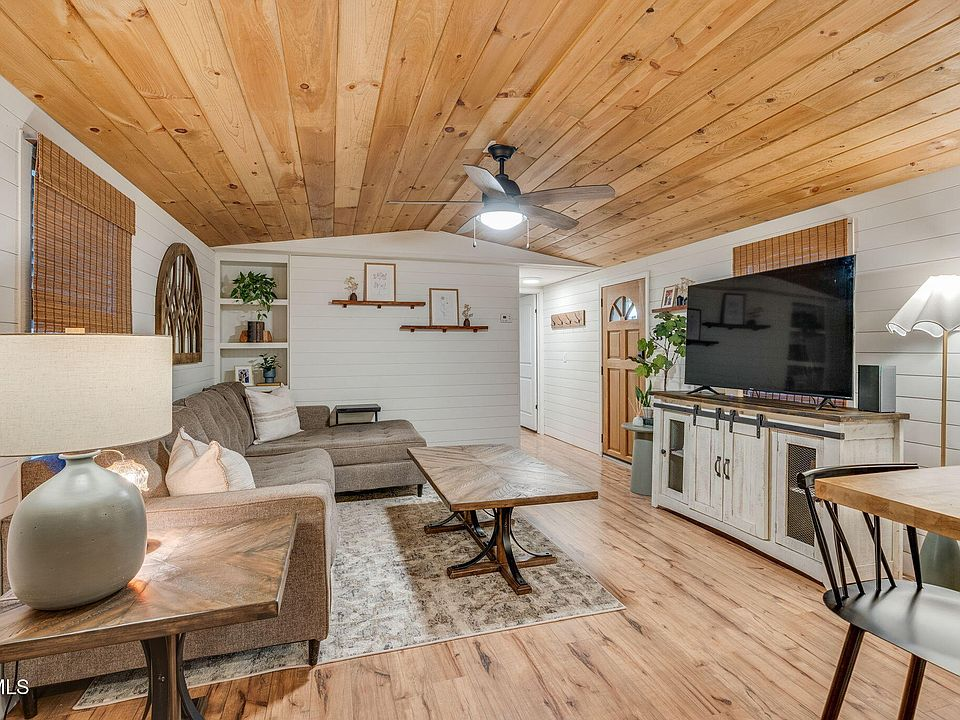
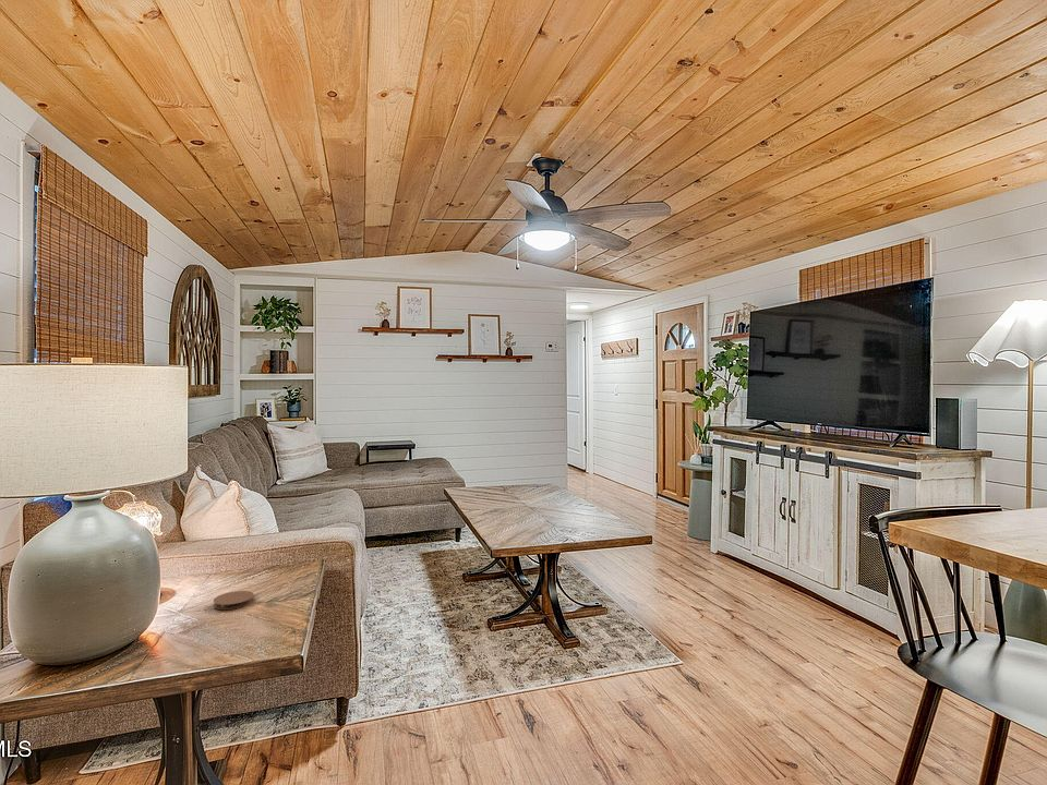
+ coaster [213,590,255,611]
